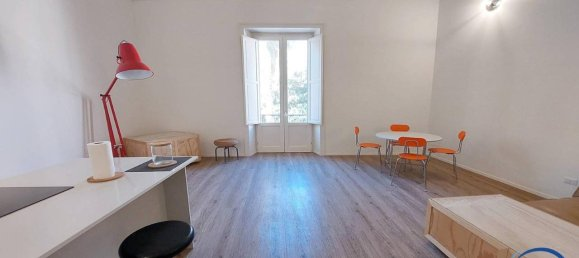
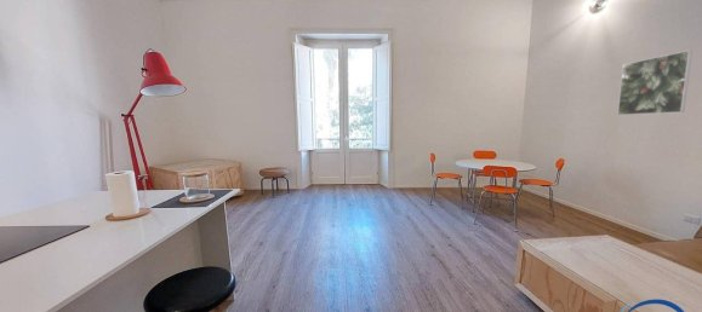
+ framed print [617,50,694,116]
